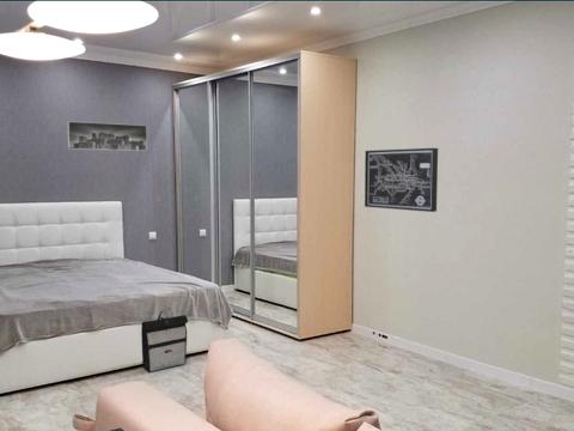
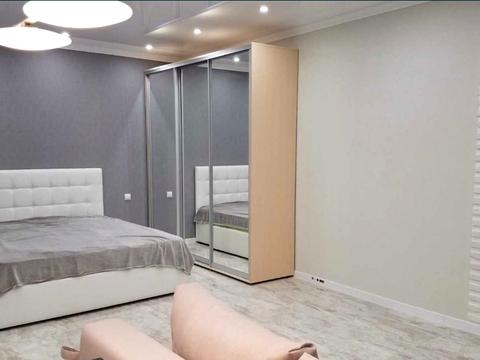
- backpack [140,310,189,374]
- wall art [364,147,439,213]
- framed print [66,120,148,152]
